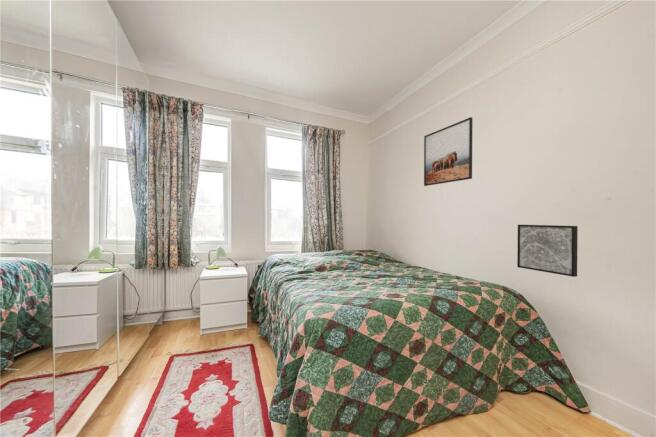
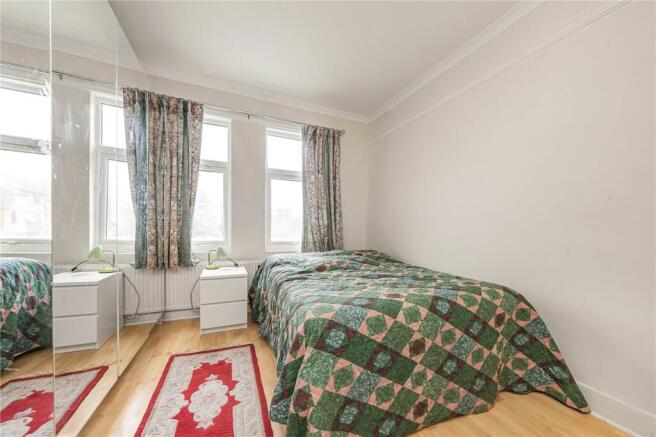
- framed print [423,116,474,187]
- wall art [516,224,579,278]
